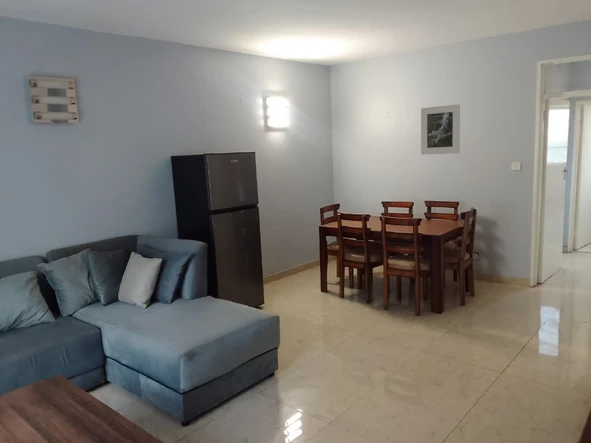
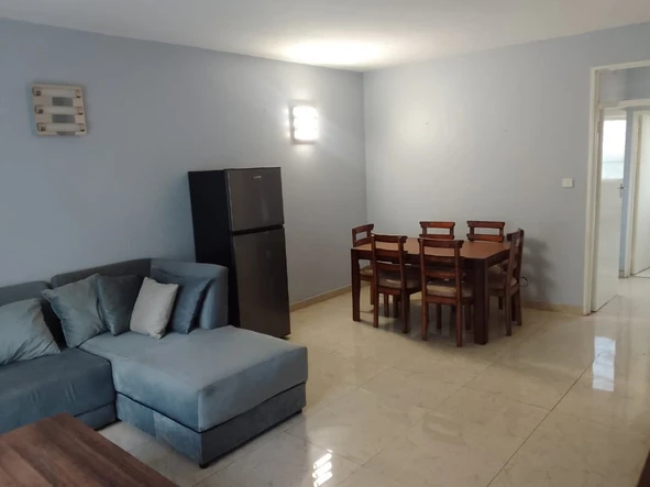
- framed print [420,103,461,155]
